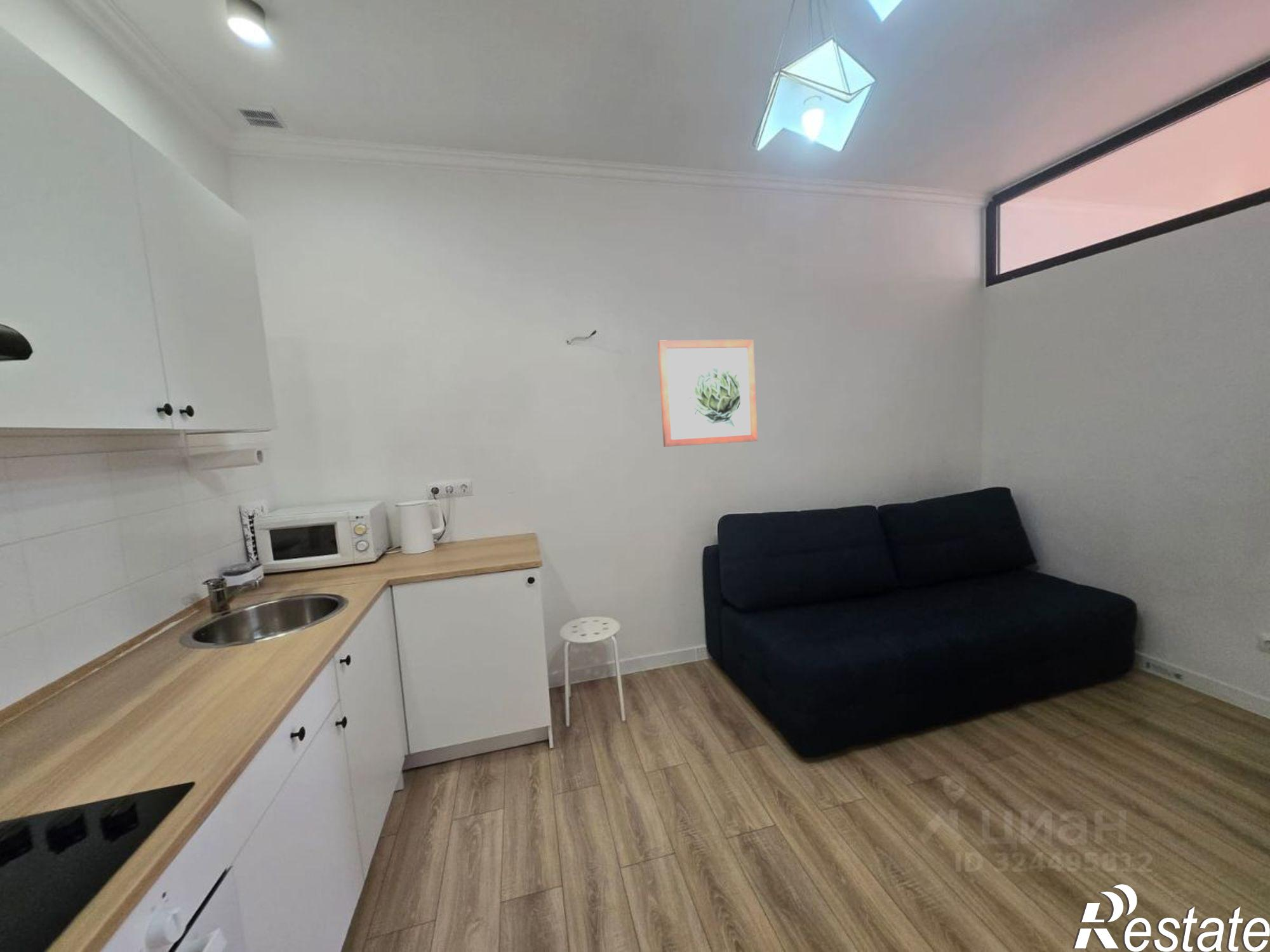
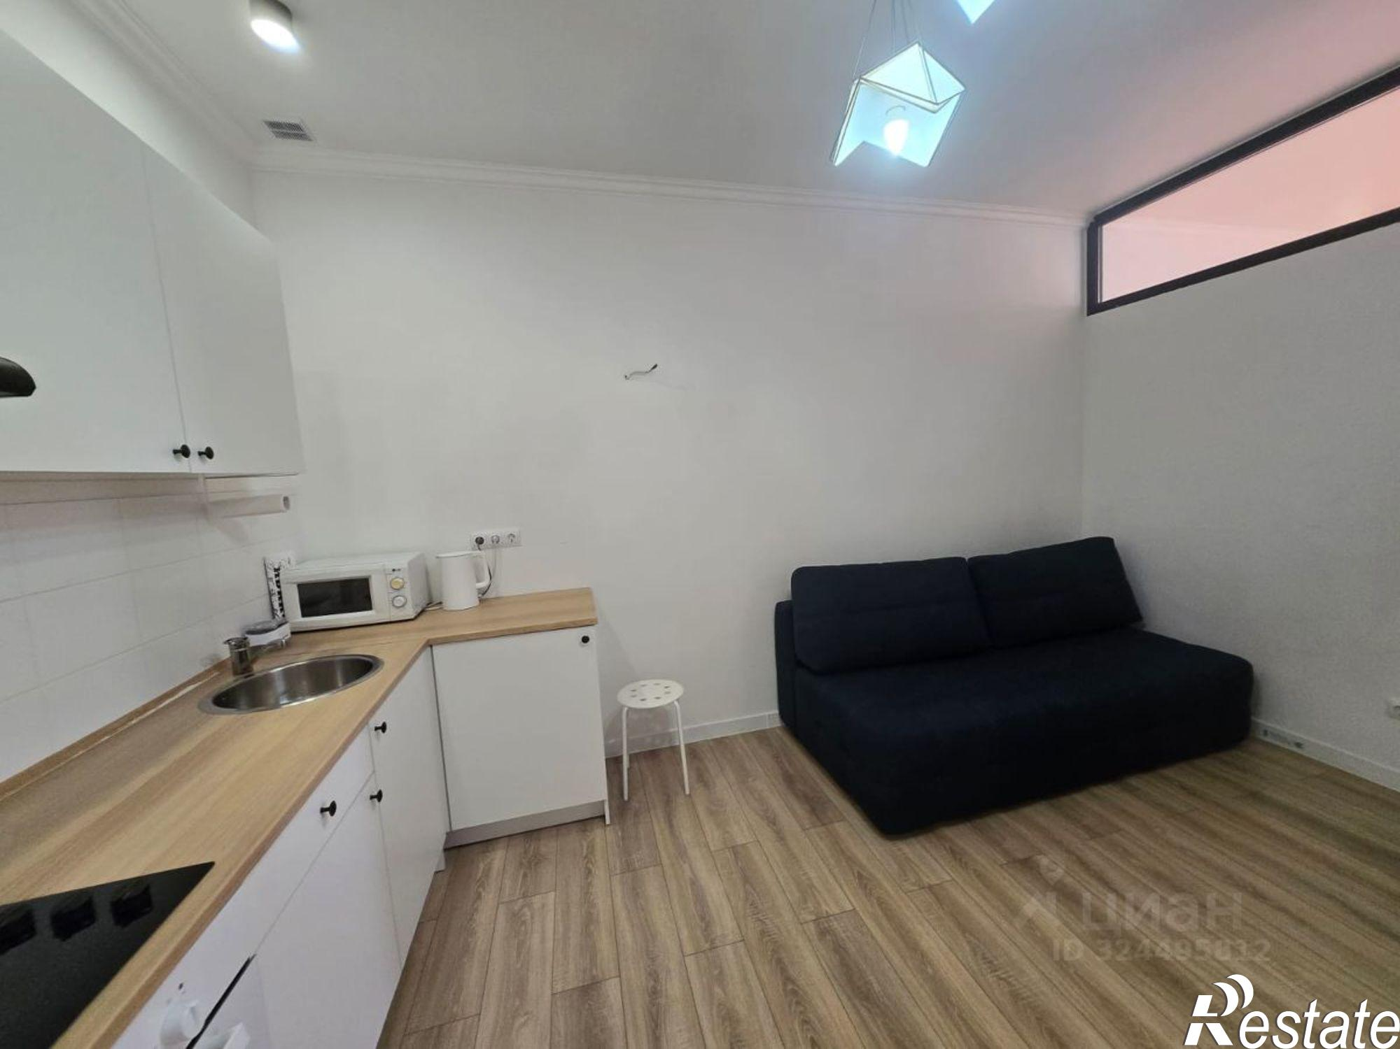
- wall art [657,339,758,447]
